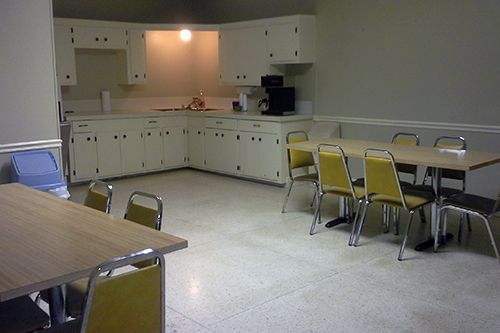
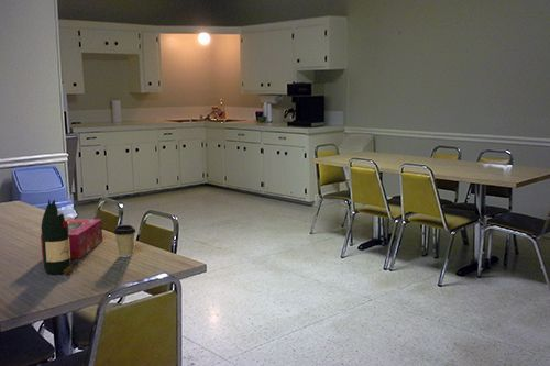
+ bottle [41,198,84,276]
+ tissue box [40,218,103,260]
+ coffee cup [112,224,138,258]
